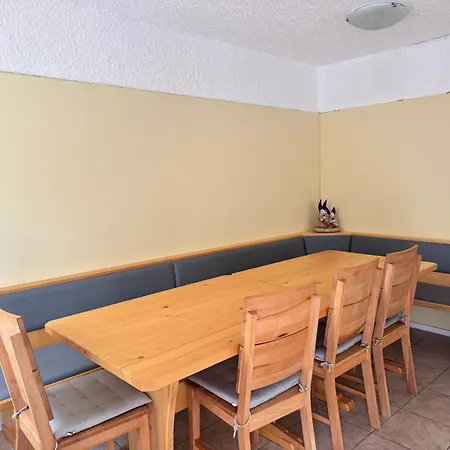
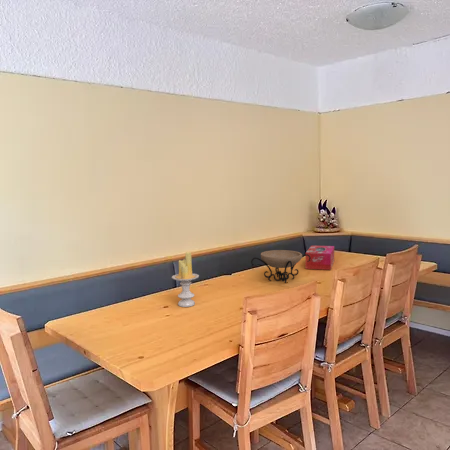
+ tissue box [305,245,335,271]
+ candle [171,251,200,308]
+ decorative bowl [250,249,311,284]
